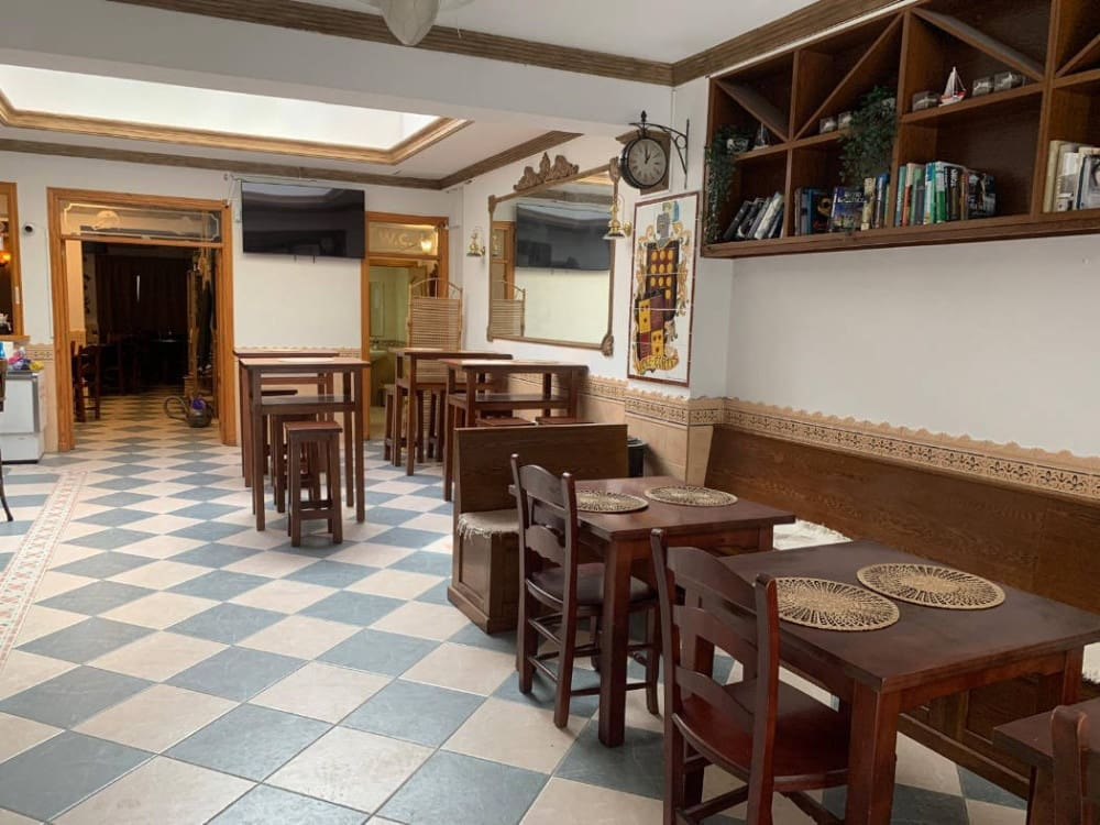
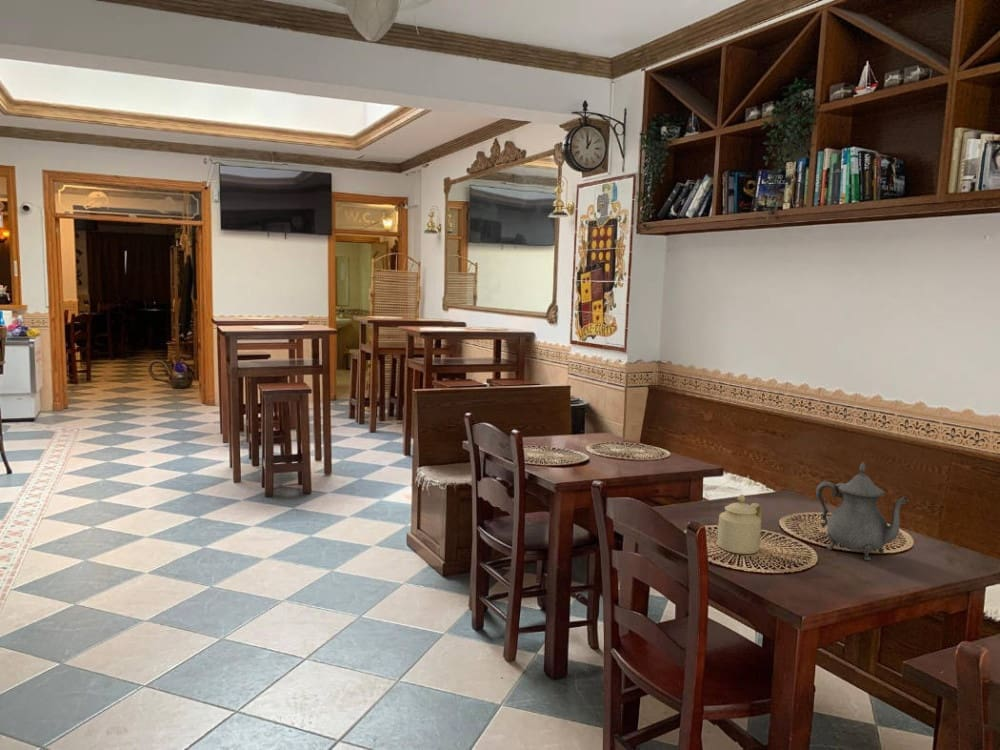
+ teapot [815,461,910,561]
+ sugar bowl [716,493,763,555]
